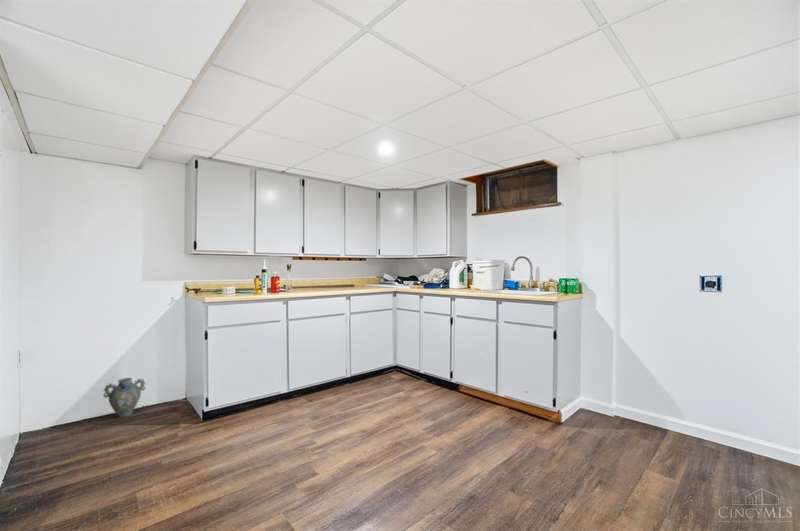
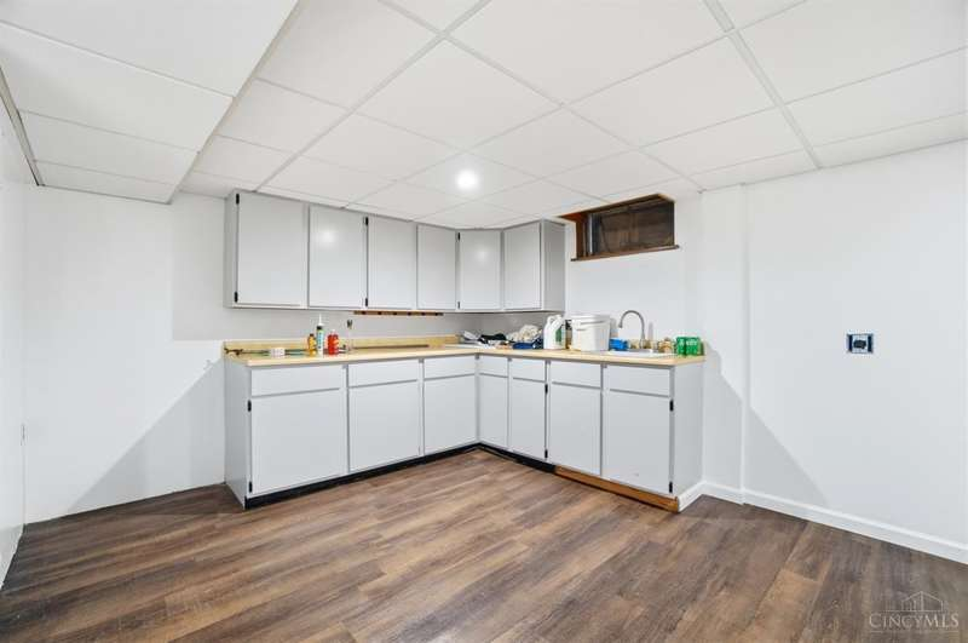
- ceramic jug [102,377,147,418]
